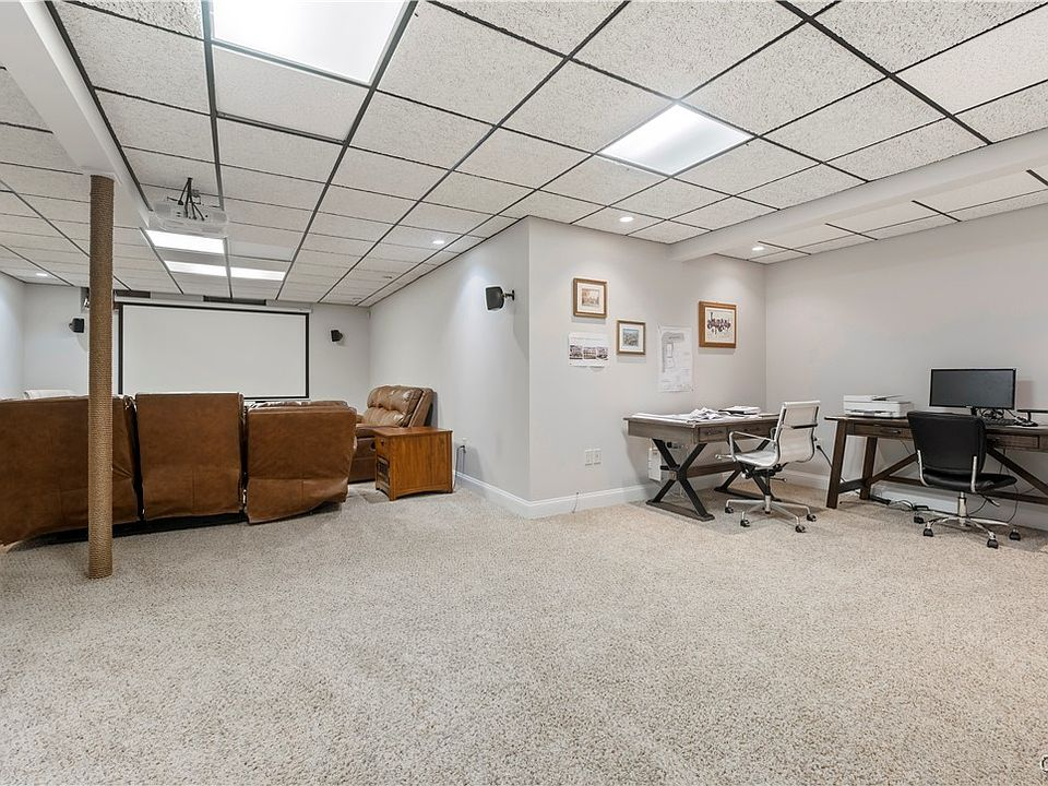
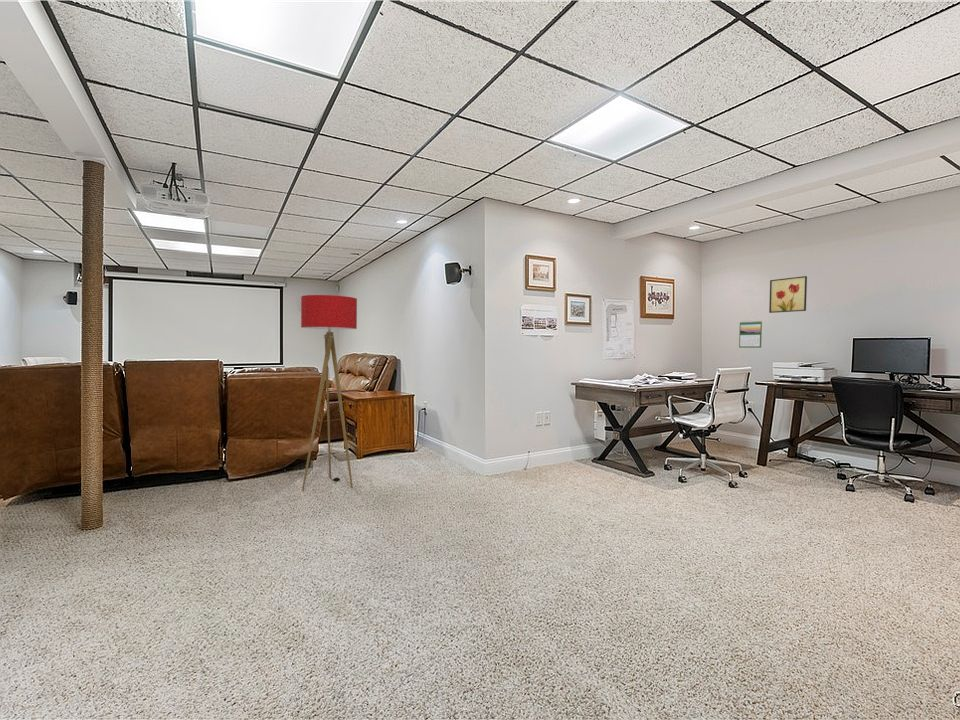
+ wall art [768,275,808,314]
+ floor lamp [300,294,358,491]
+ calendar [738,320,763,349]
